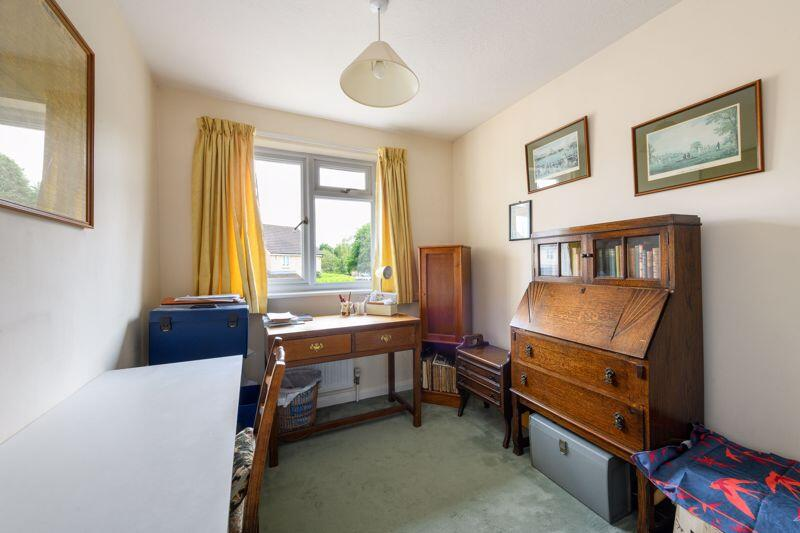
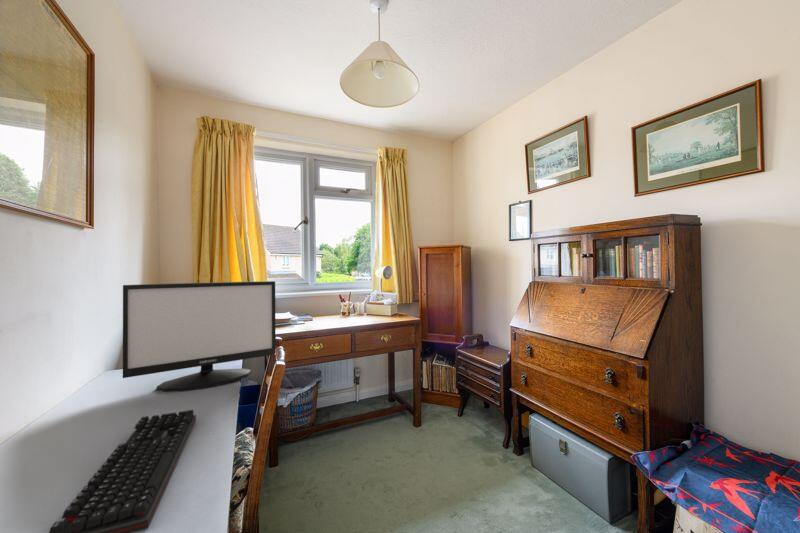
+ monitor [122,280,277,393]
+ keyboard [48,409,197,533]
